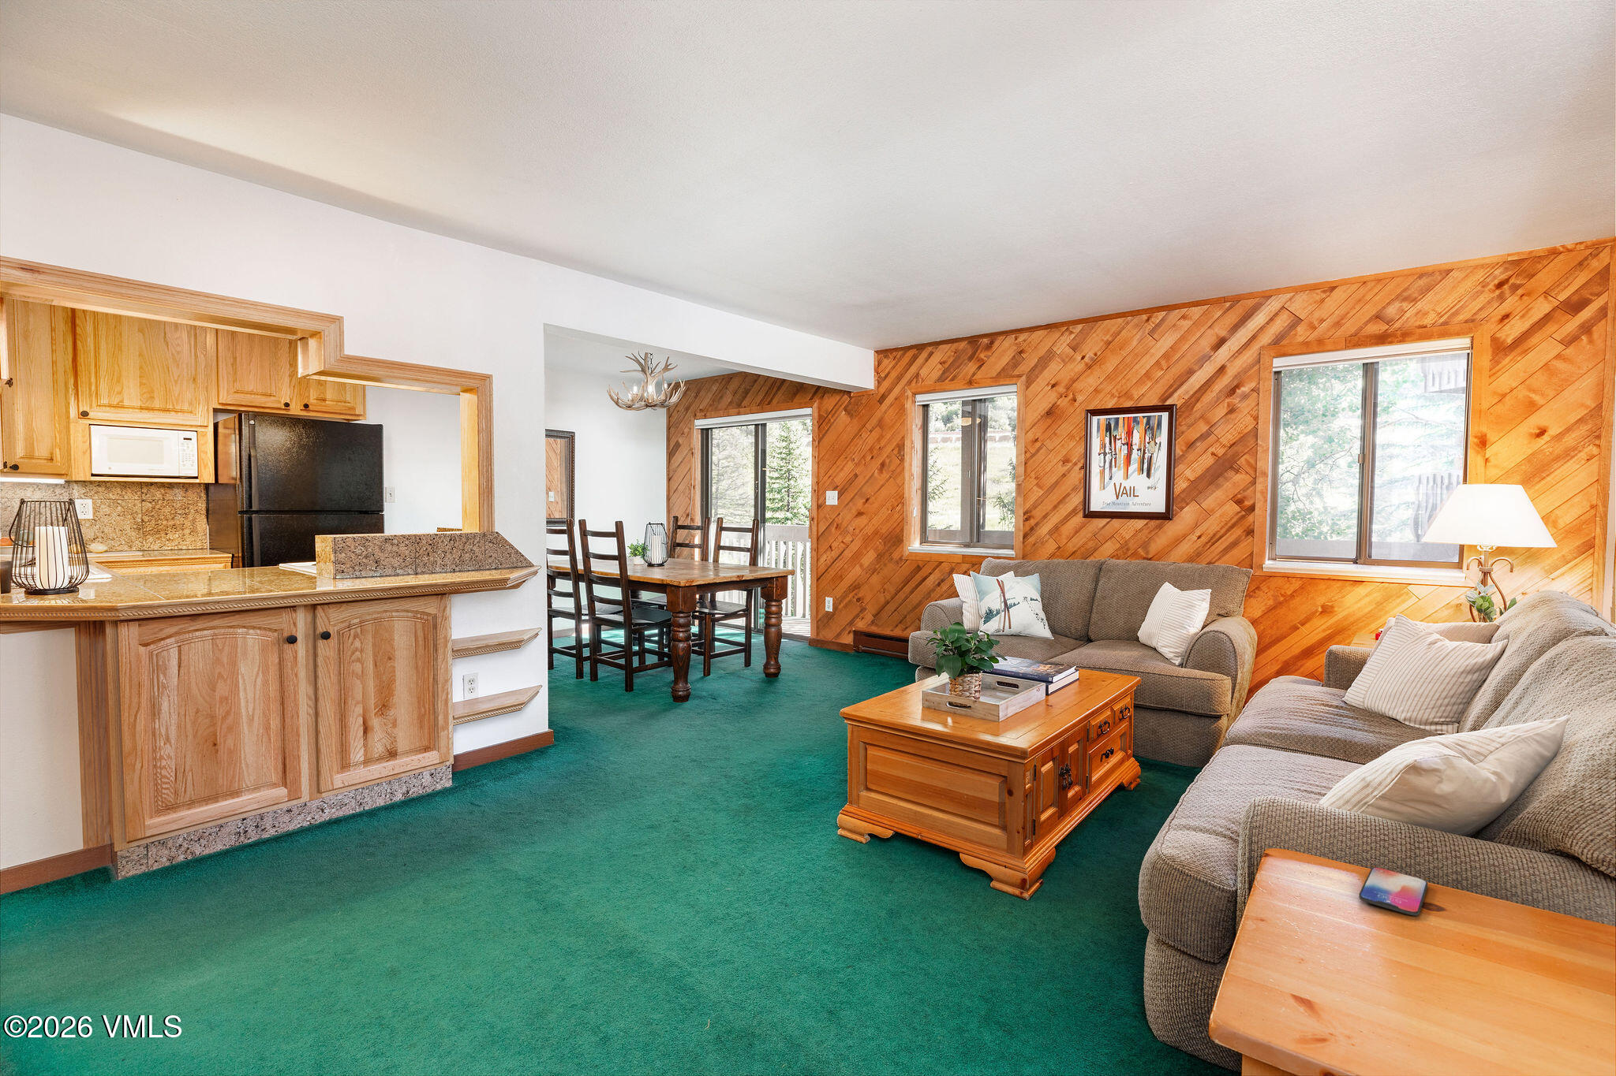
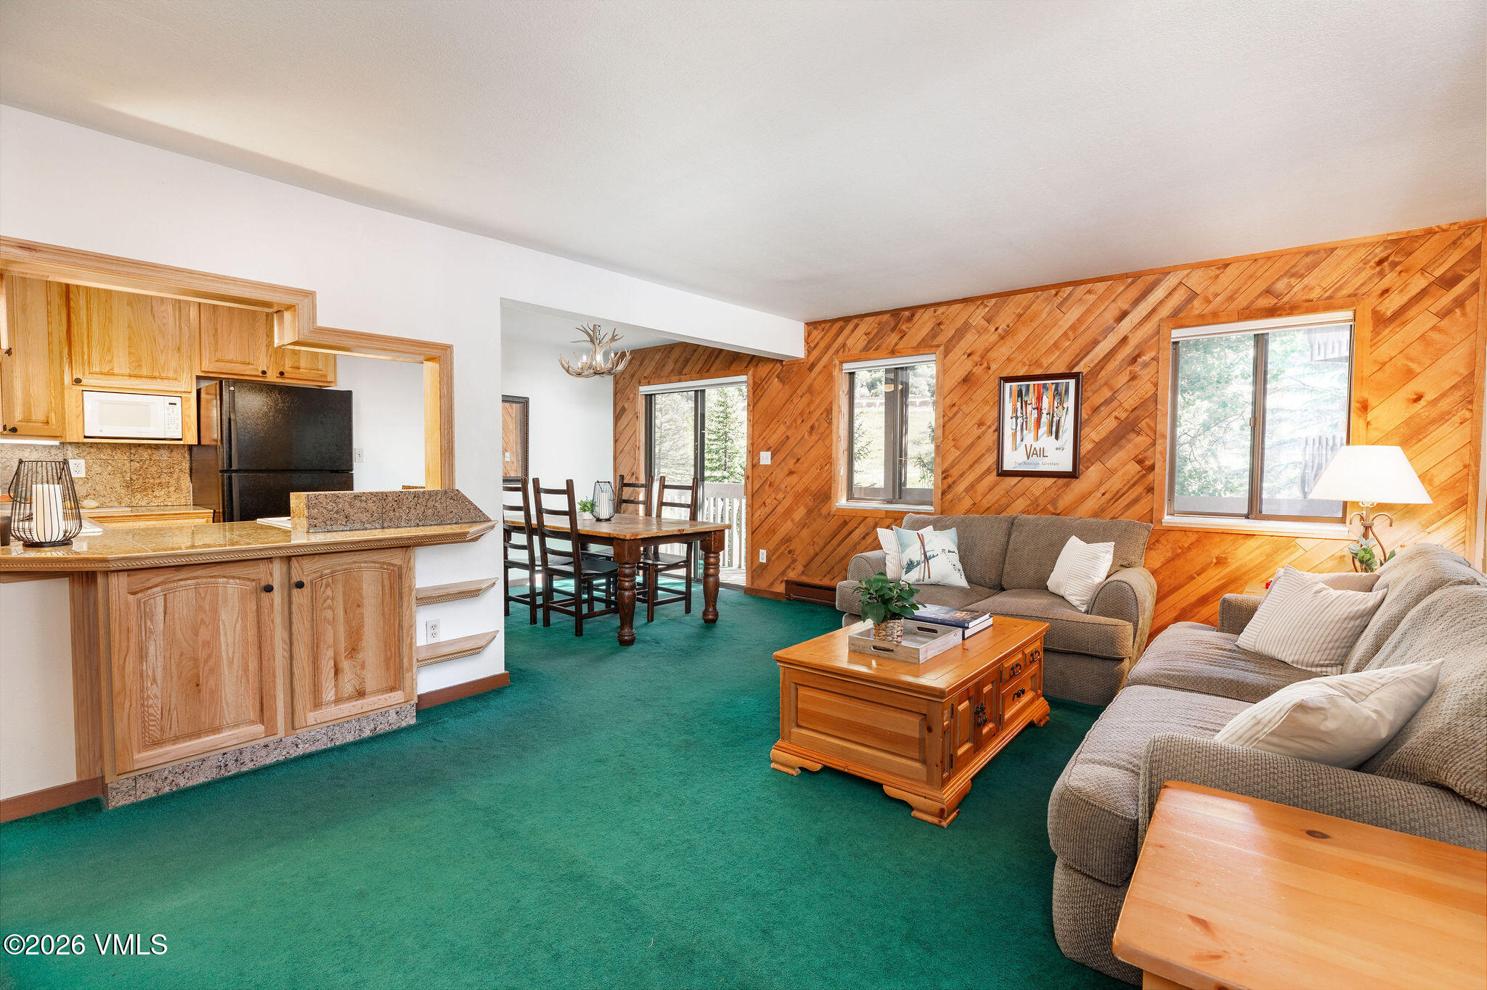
- smartphone [1359,866,1429,916]
